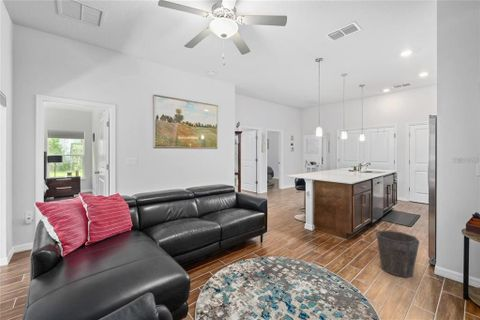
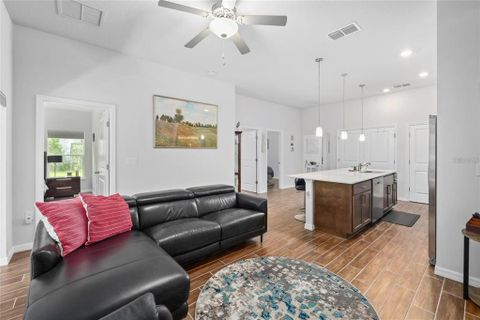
- waste bin [375,229,420,279]
